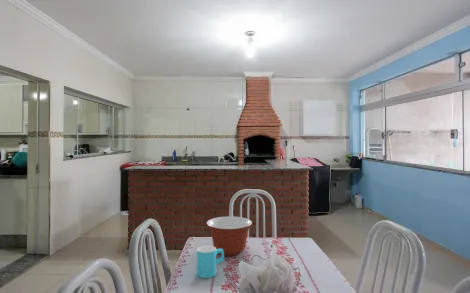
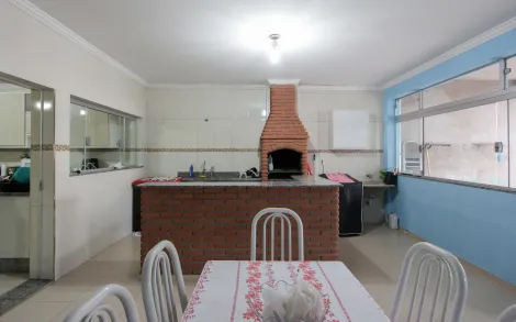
- mixing bowl [206,216,253,257]
- cup [196,245,225,279]
